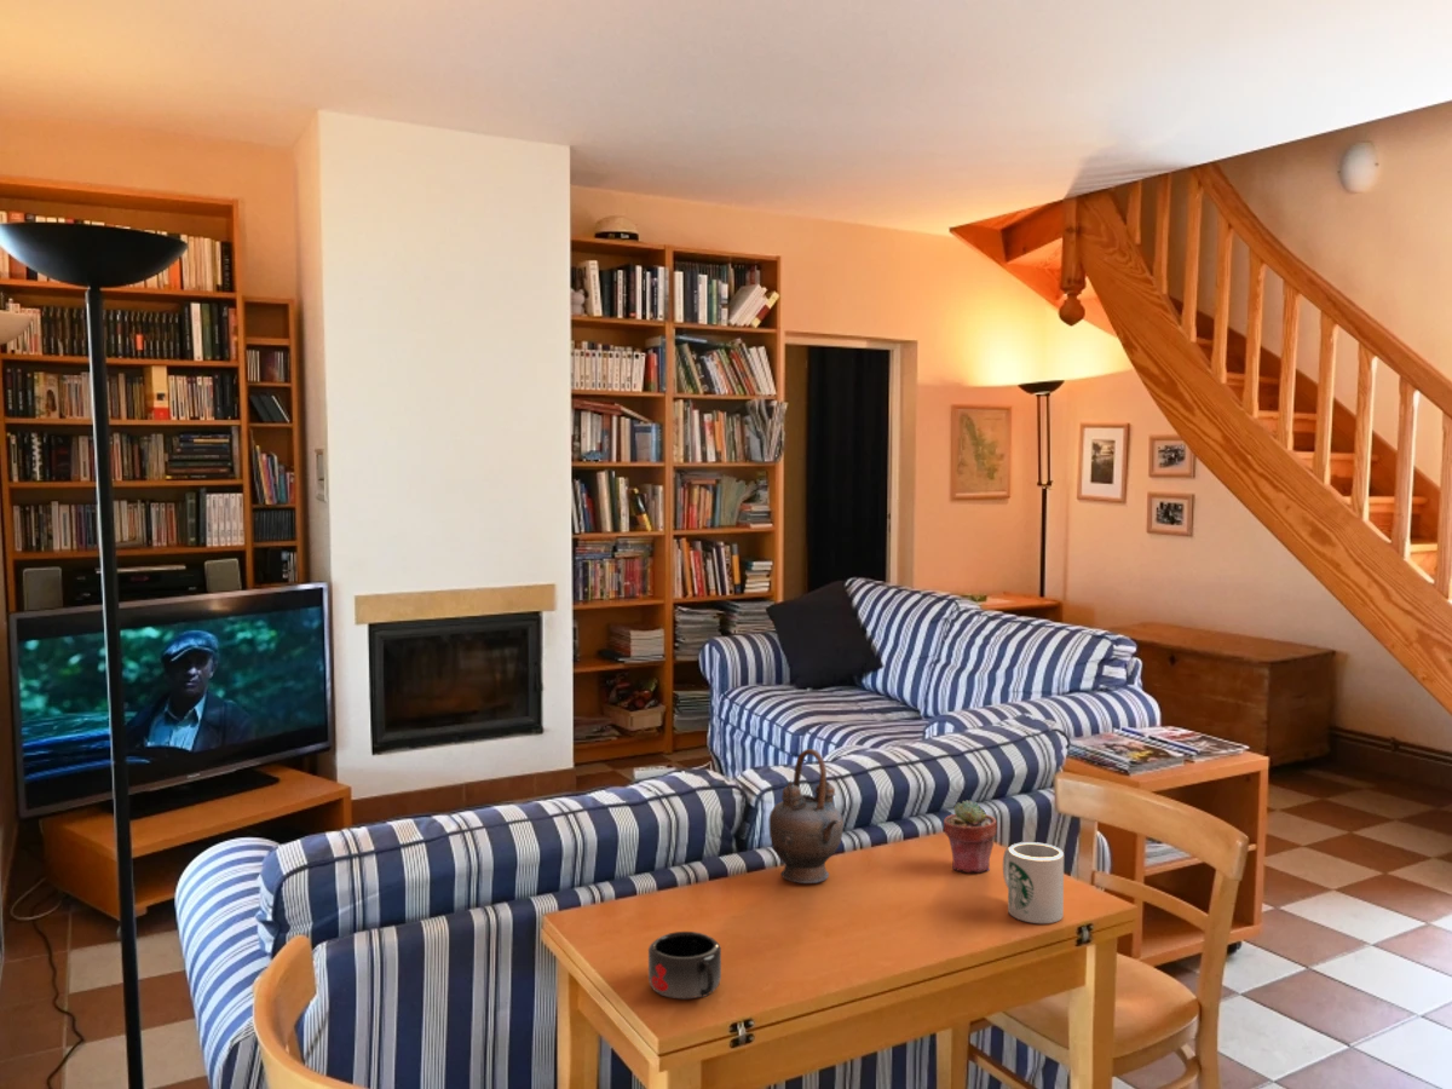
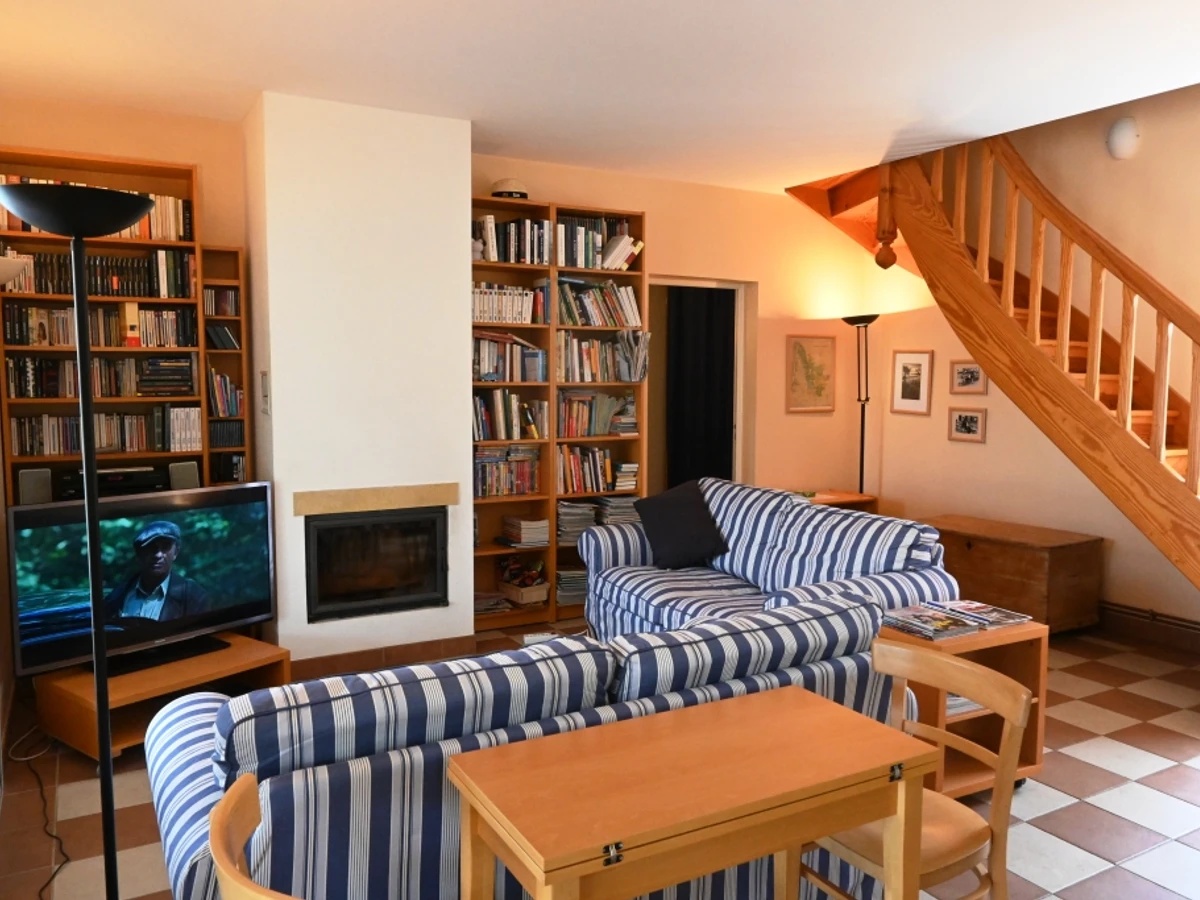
- teapot [768,748,845,885]
- potted succulent [943,799,998,874]
- mug [1002,841,1065,924]
- mug [647,930,722,999]
